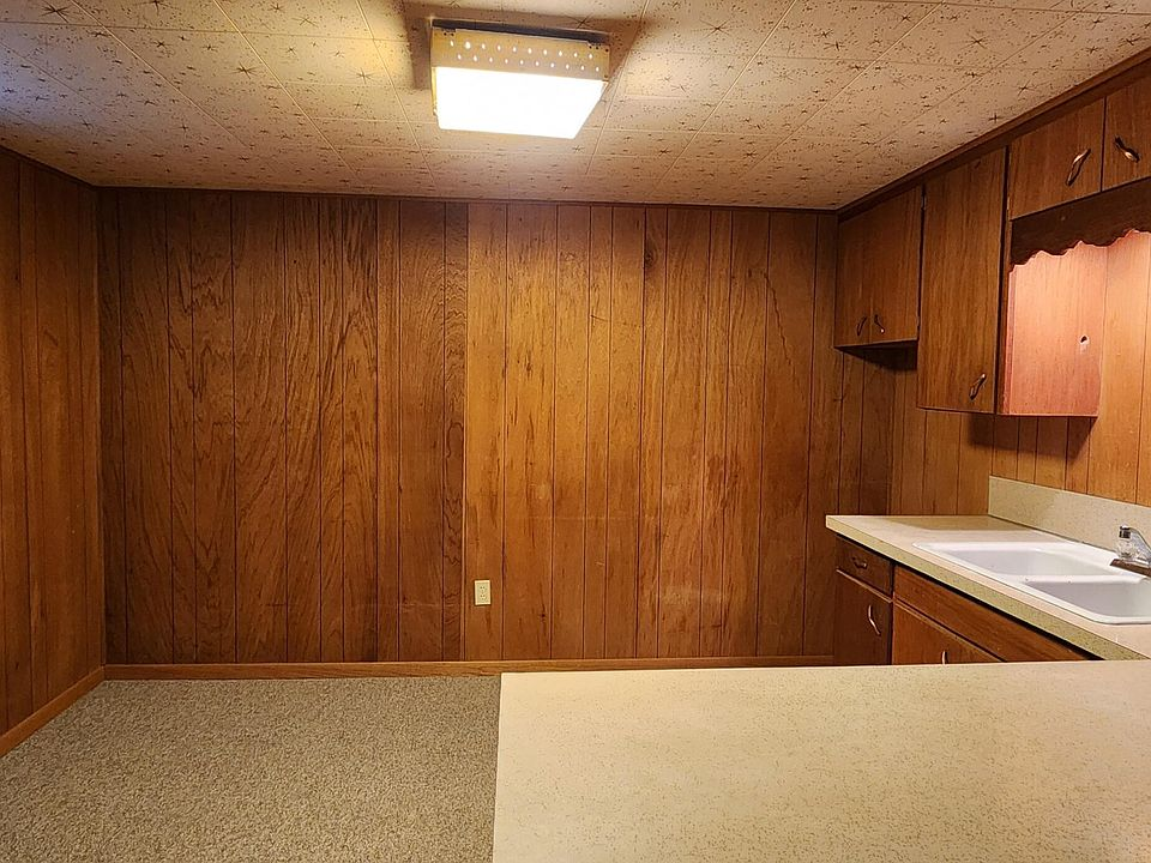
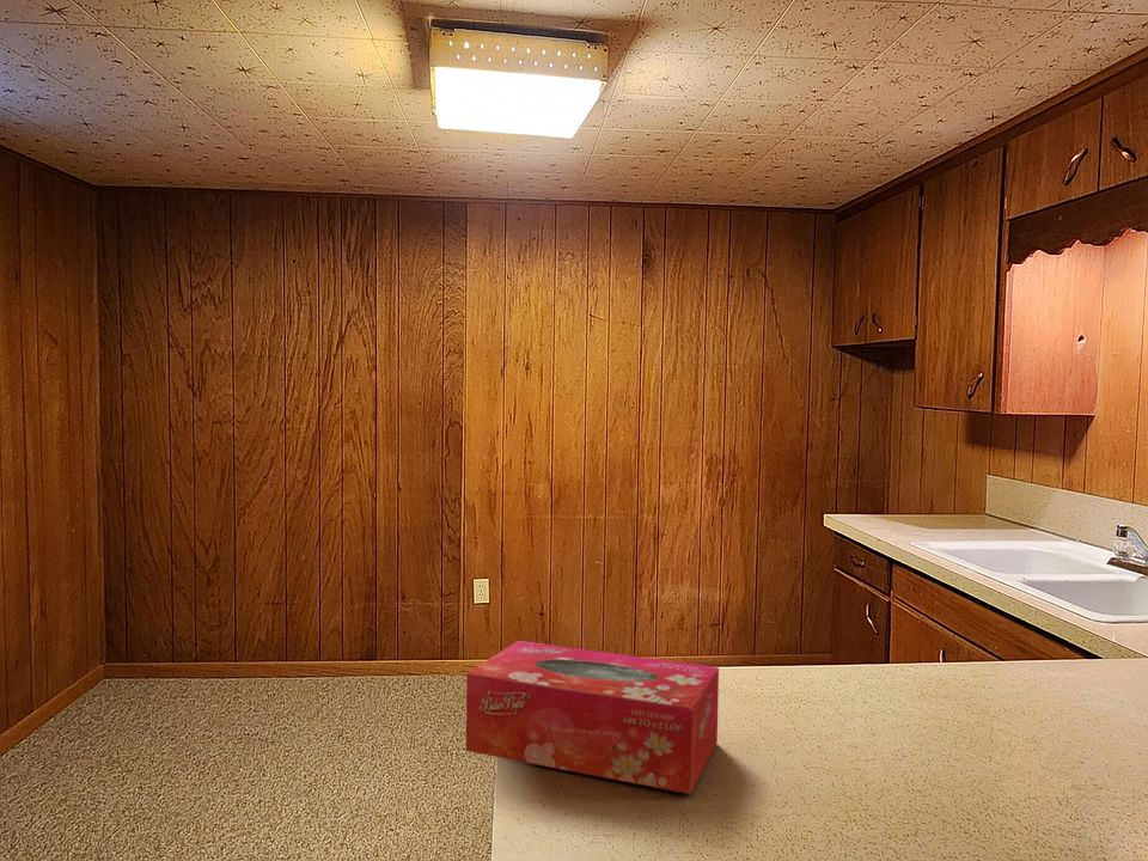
+ tissue box [465,640,720,795]
